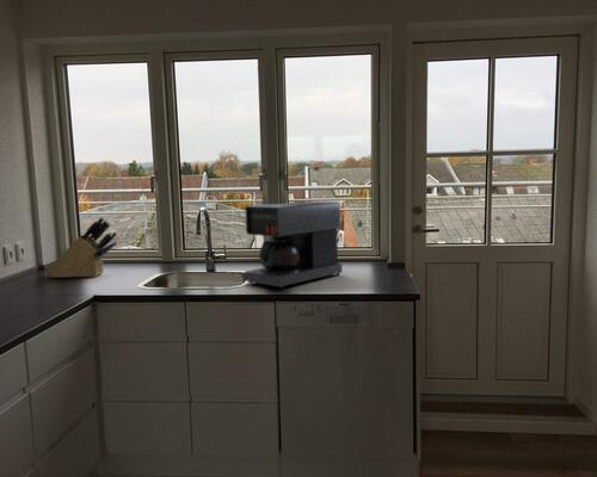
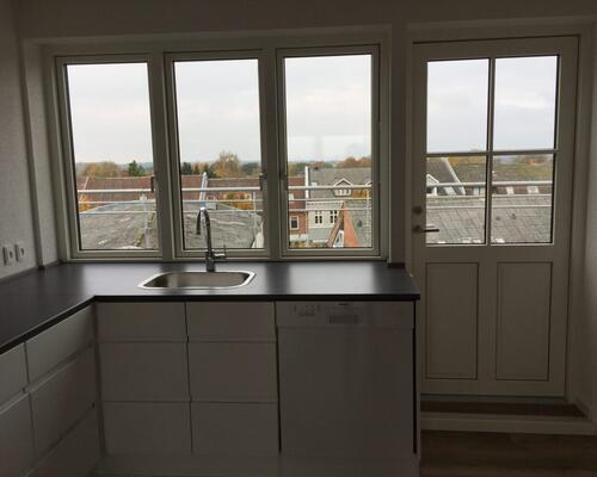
- knife block [45,216,118,279]
- coffee maker [244,200,344,290]
